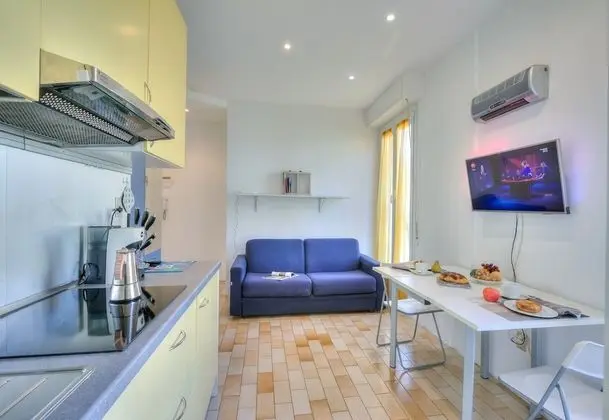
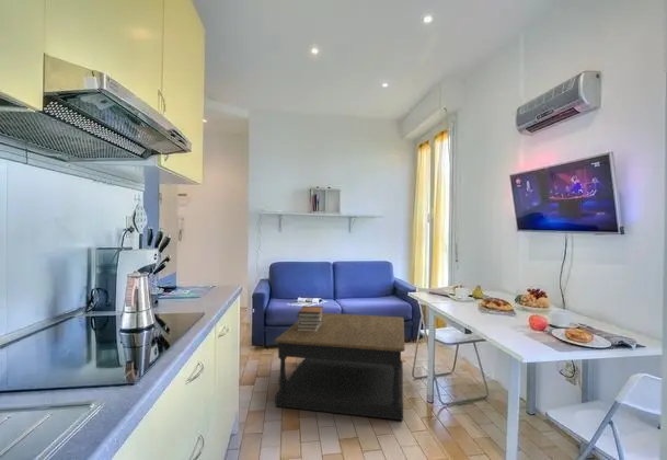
+ book stack [296,304,324,332]
+ coffee table [274,312,406,421]
